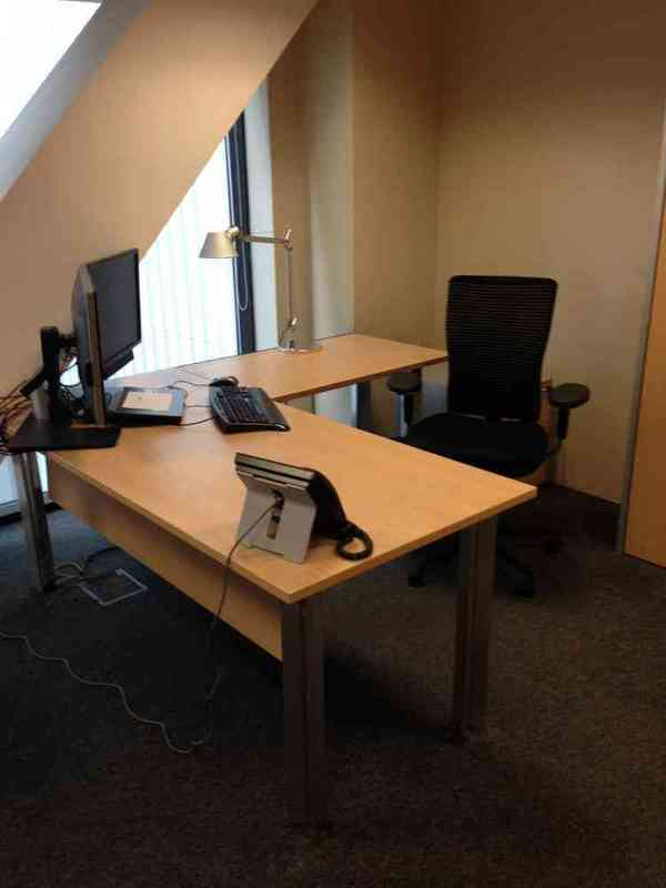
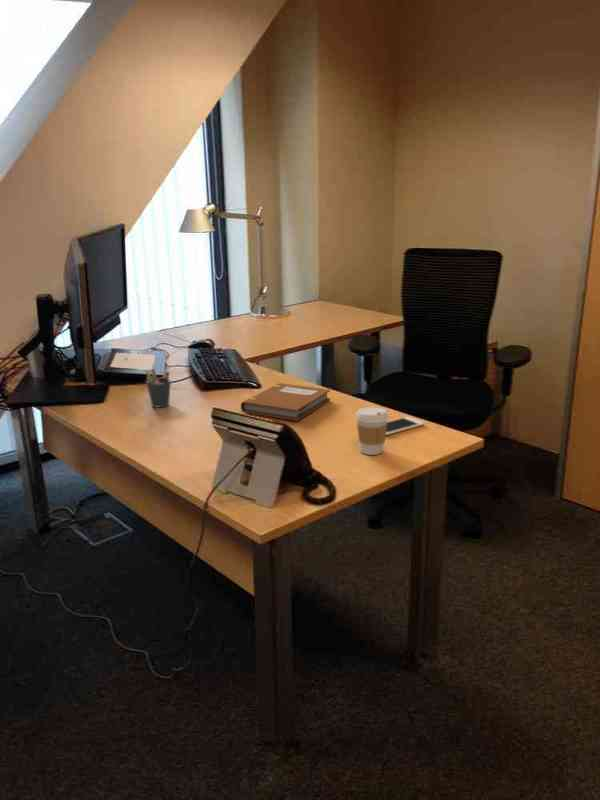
+ pen holder [144,368,172,408]
+ cell phone [386,416,425,436]
+ notebook [240,382,331,422]
+ coffee cup [355,406,389,456]
